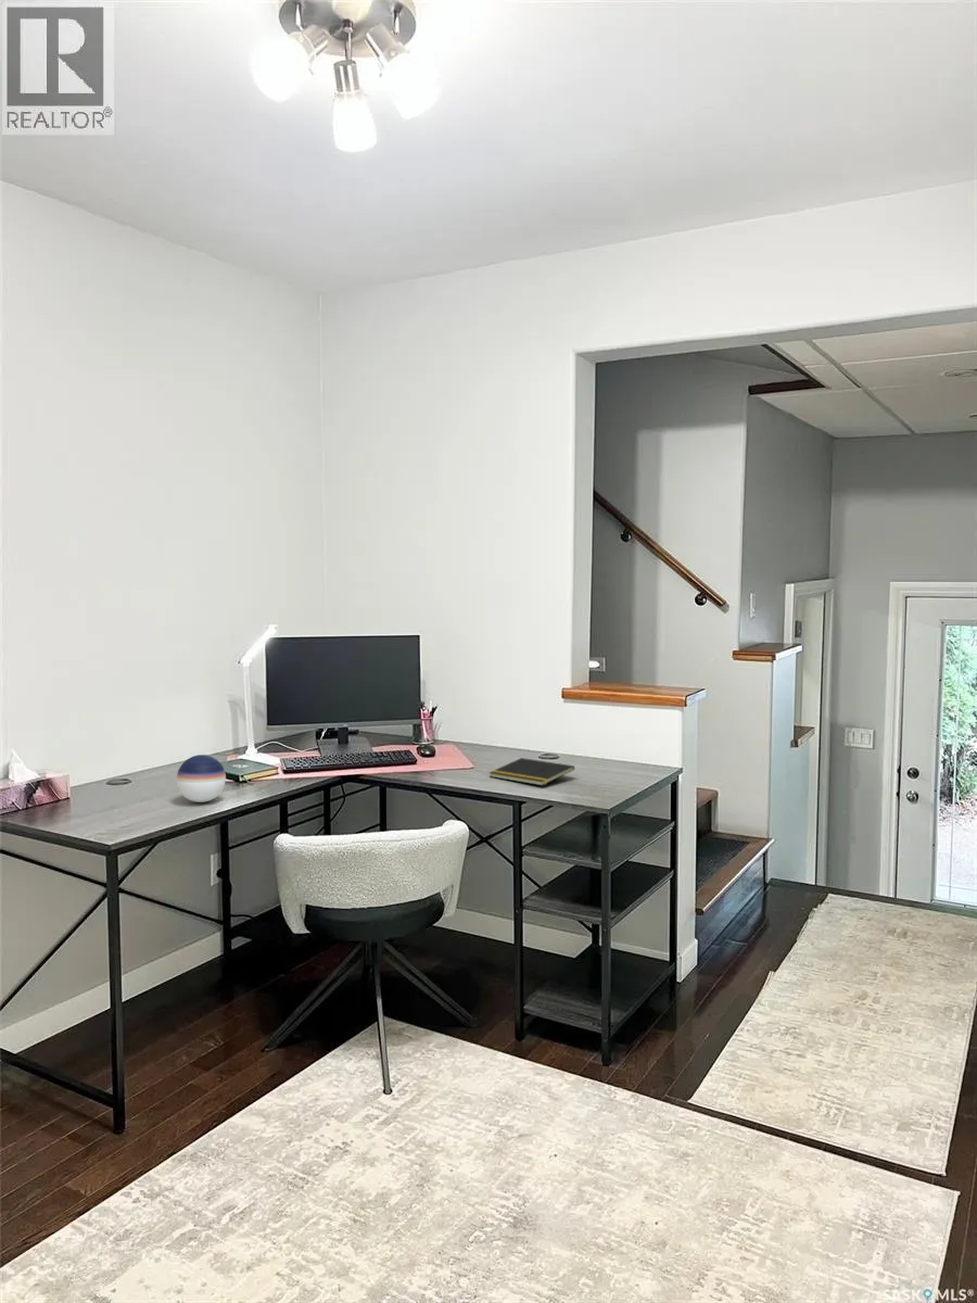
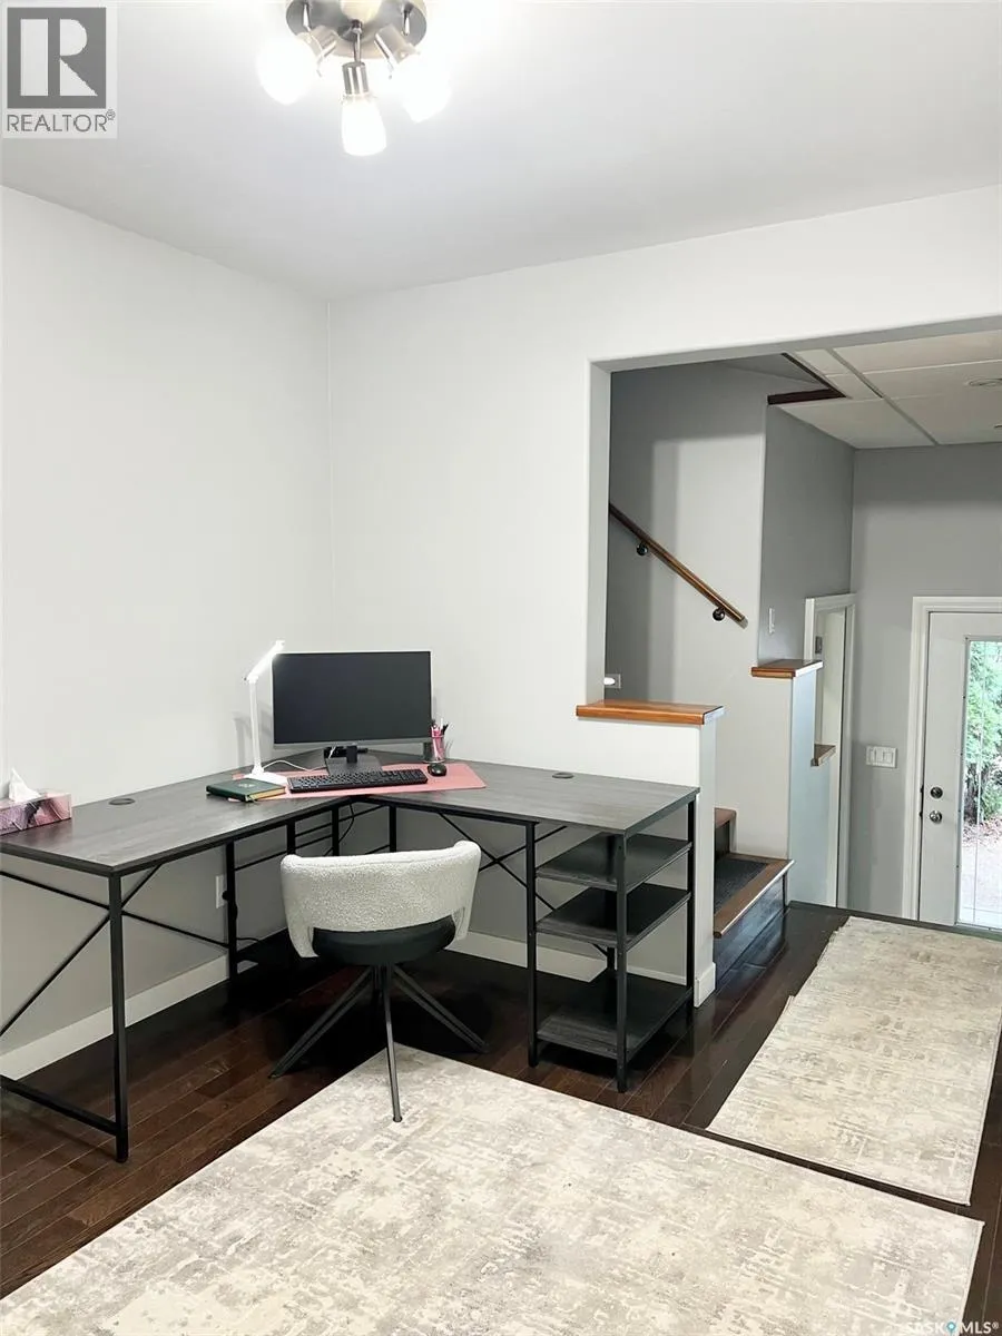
- speaker [176,754,227,804]
- notepad [487,757,575,787]
